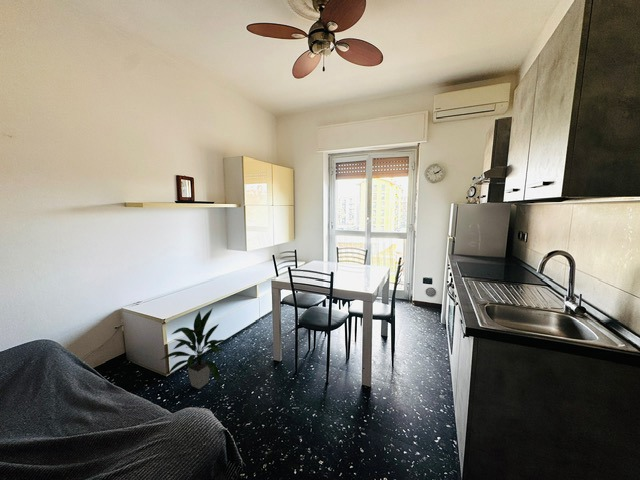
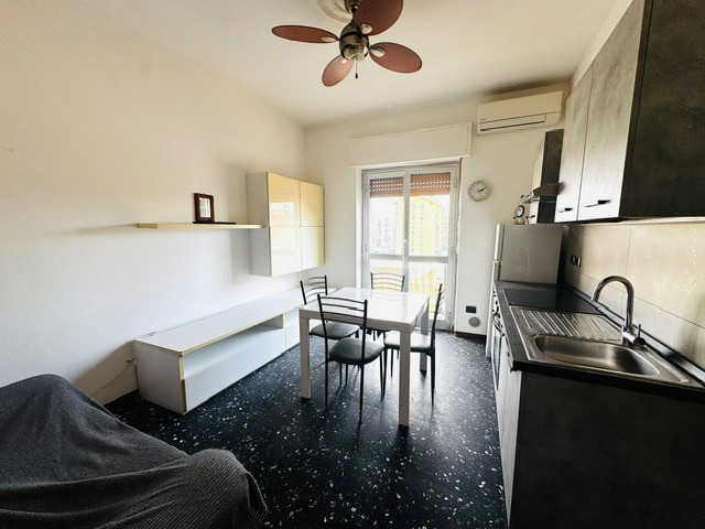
- indoor plant [160,307,227,390]
